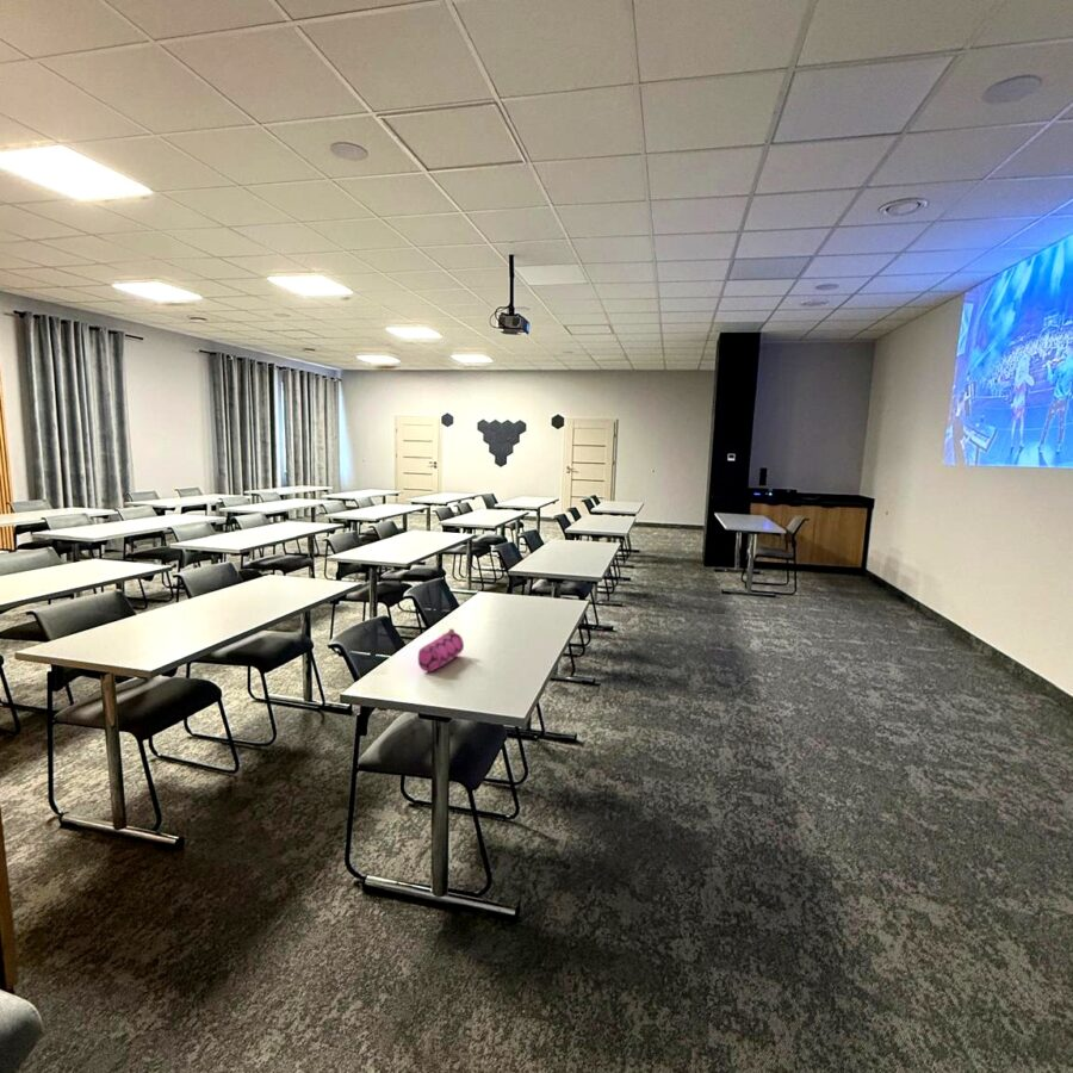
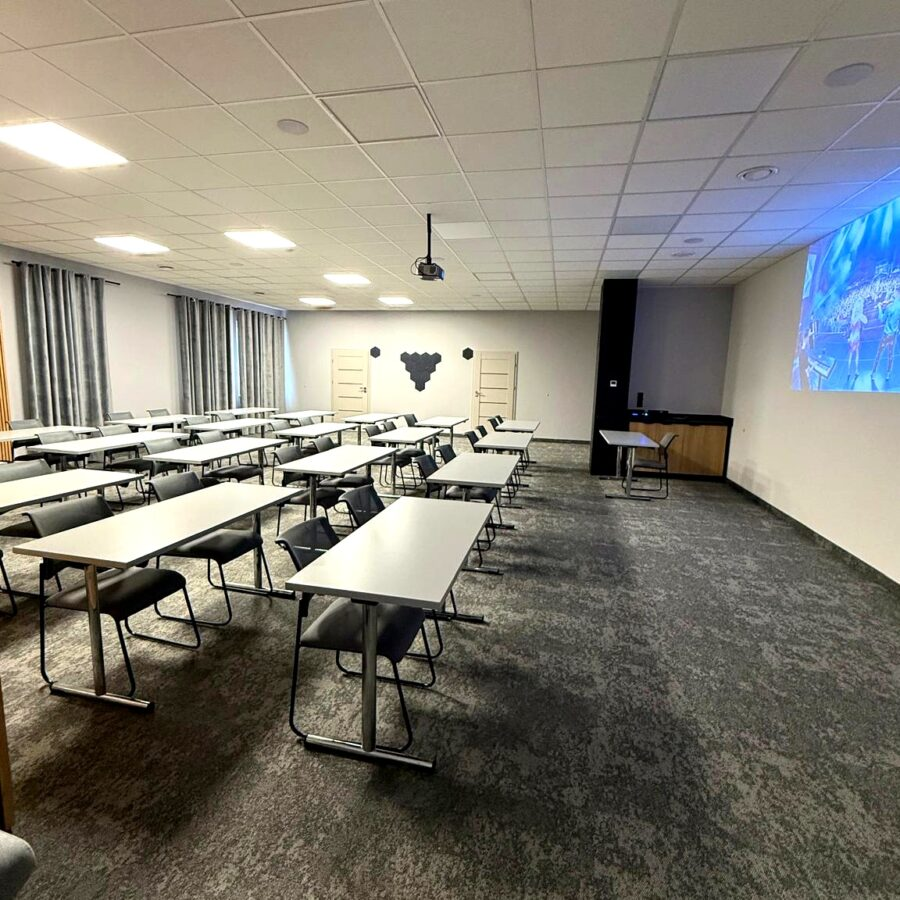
- pencil case [417,627,465,672]
